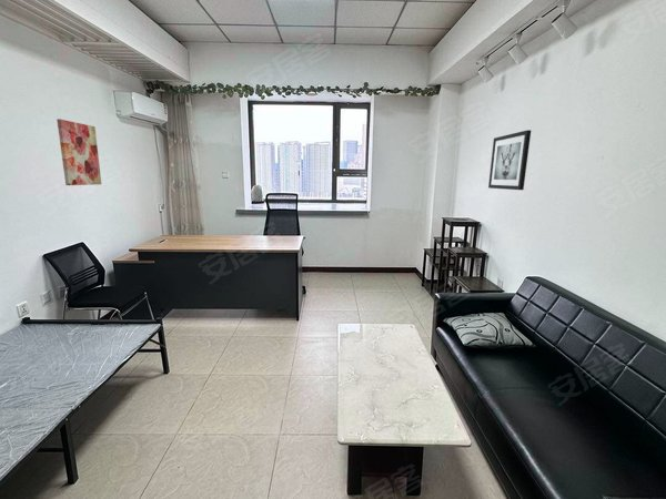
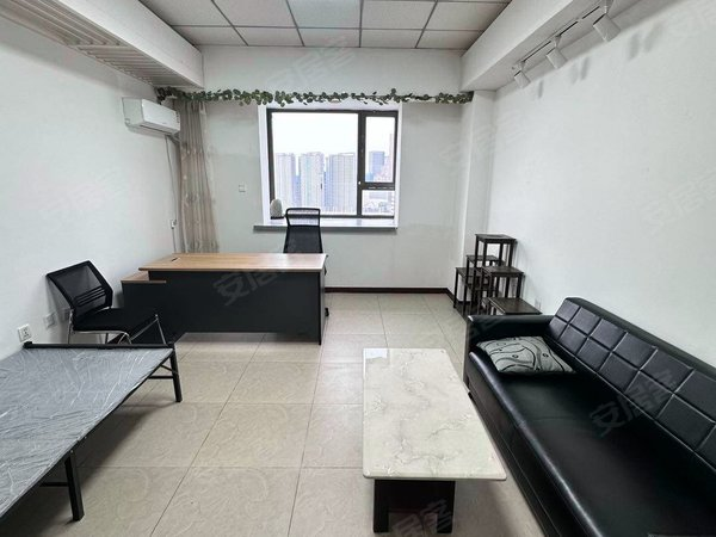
- wall art [56,118,102,186]
- wall art [487,129,533,191]
